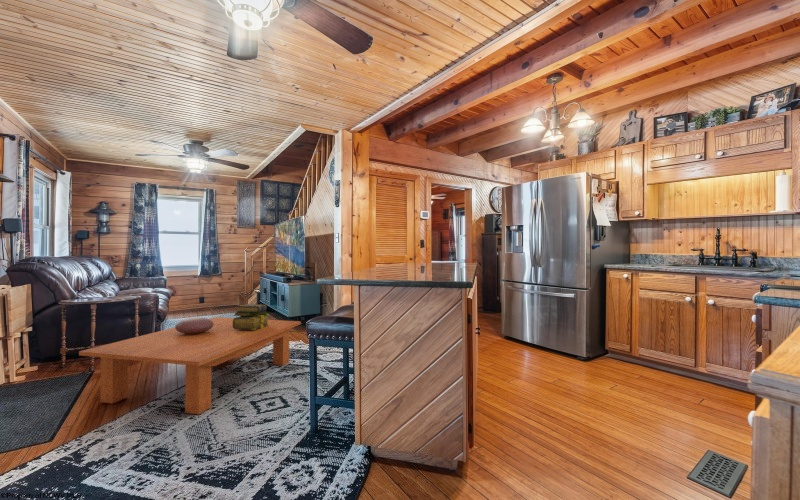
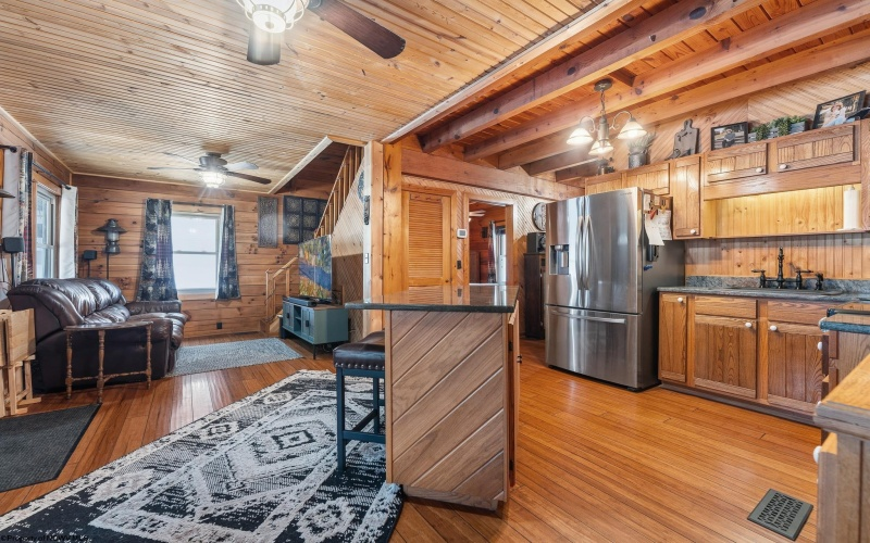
- stack of books [232,304,270,330]
- coffee table [78,316,302,415]
- decorative bowl [174,317,214,334]
